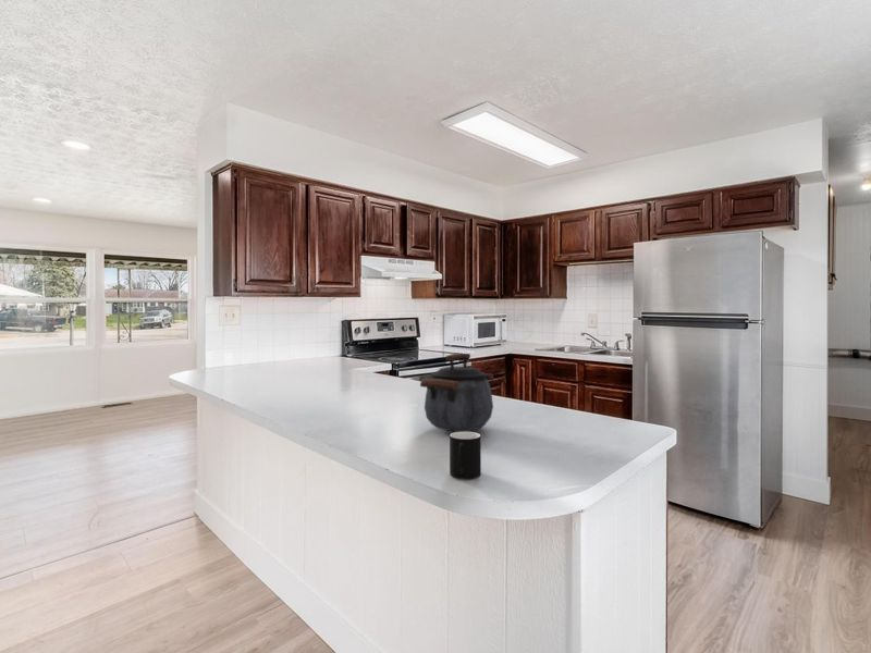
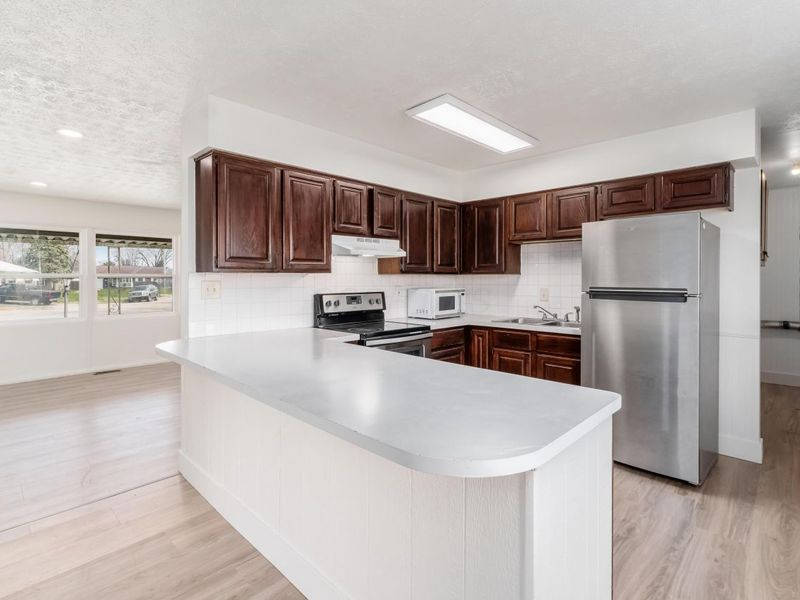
- kettle [419,353,494,432]
- cup [449,431,482,480]
